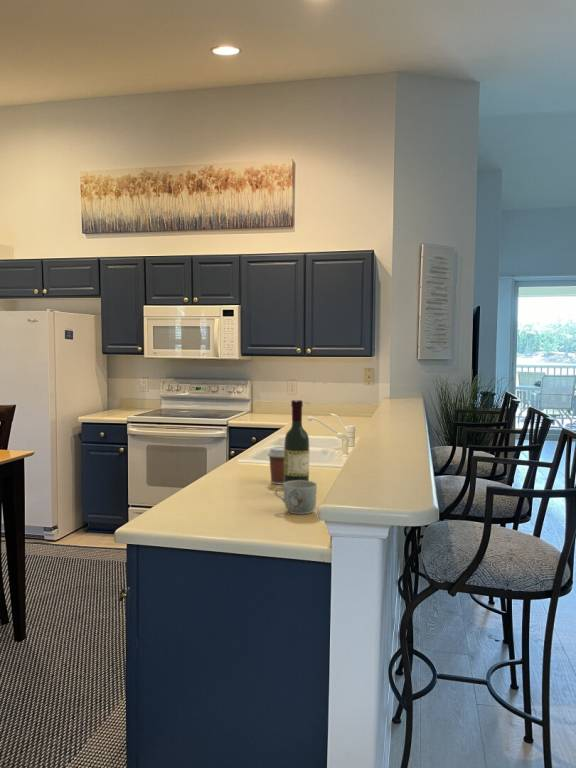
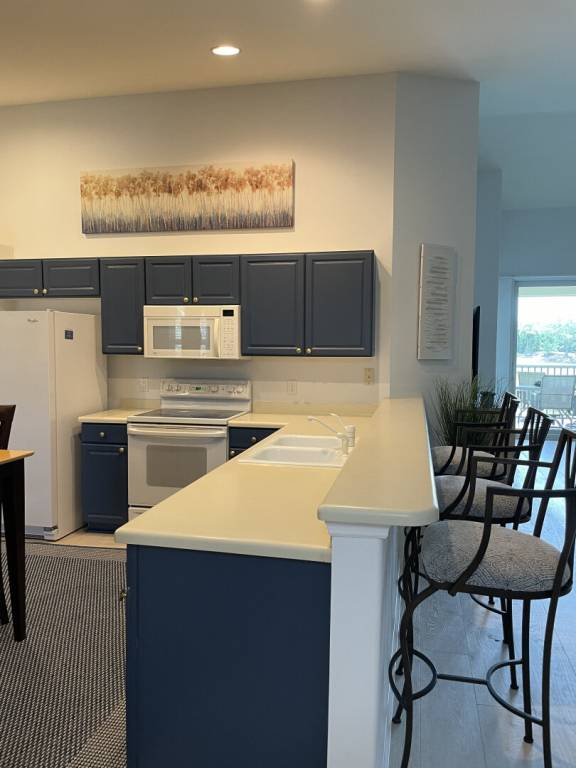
- wine bottle [283,399,310,483]
- mug [274,480,318,515]
- coffee cup [266,445,284,486]
